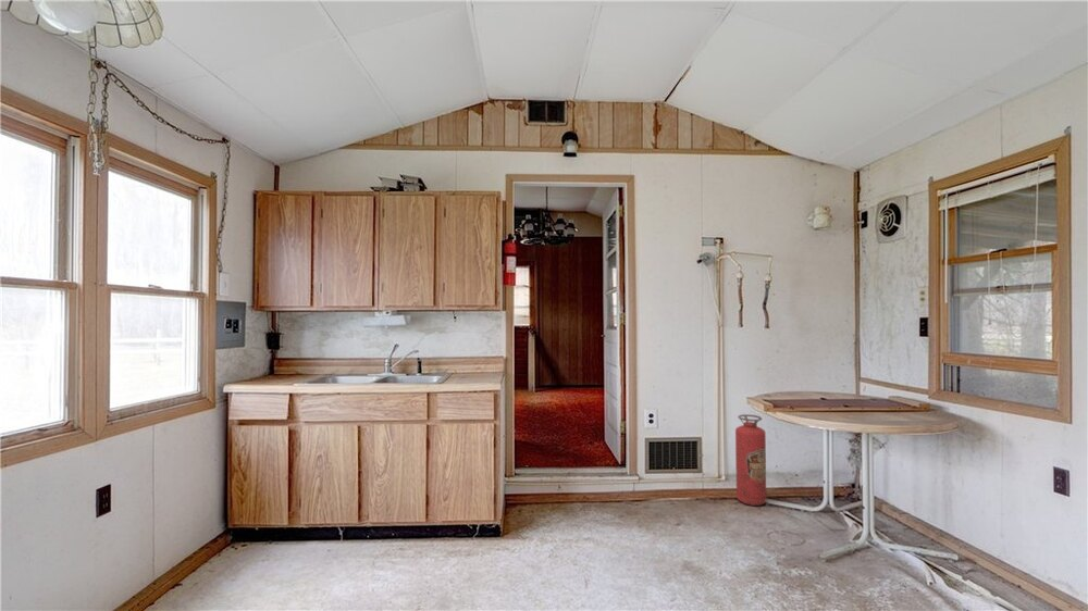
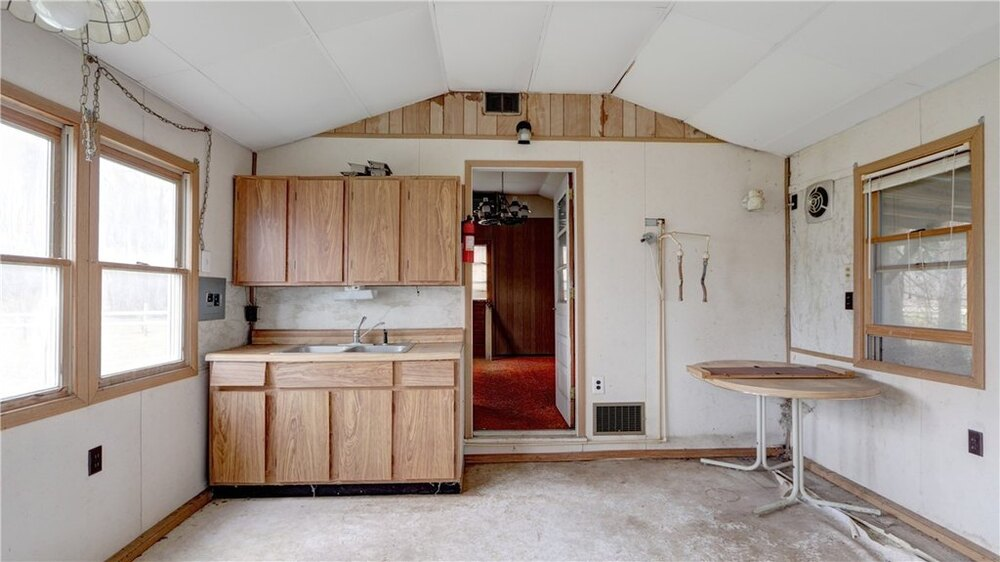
- fire extinguisher [734,413,767,507]
